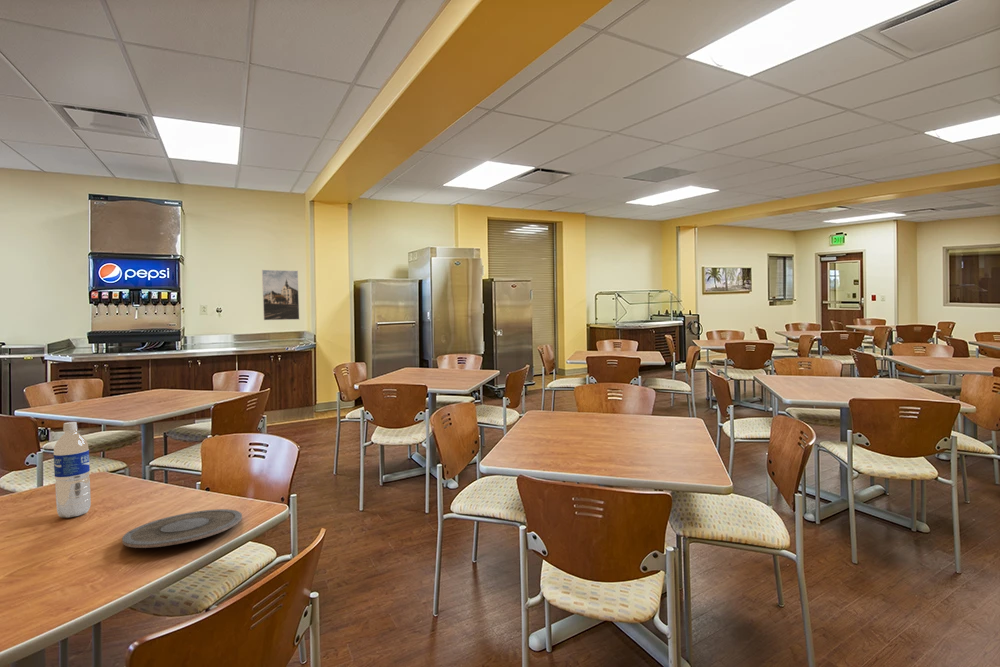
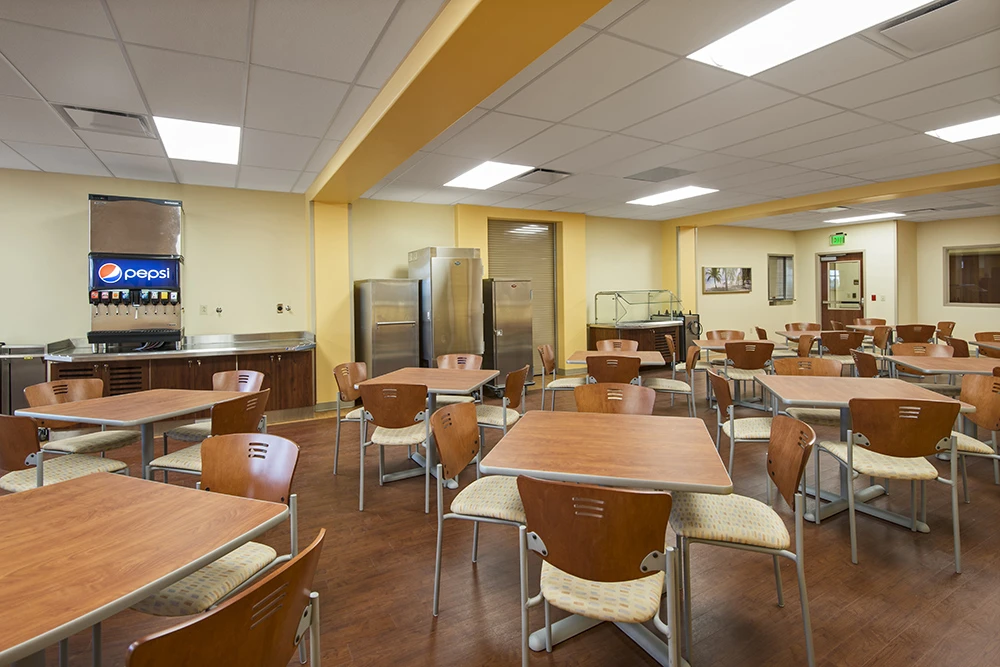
- water bottle [53,421,92,519]
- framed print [261,269,300,321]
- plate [121,508,243,549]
